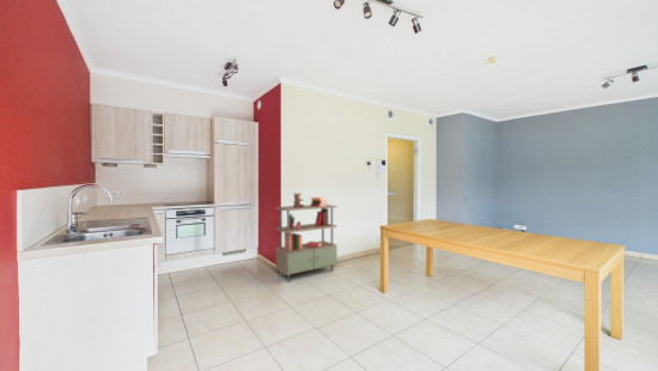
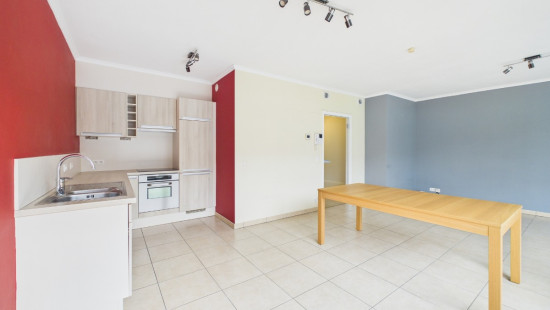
- shelving unit [274,191,339,282]
